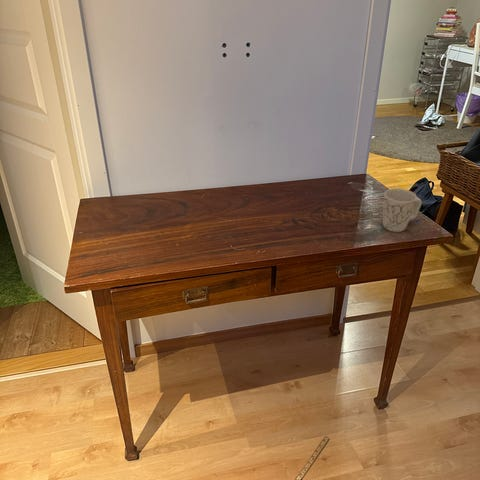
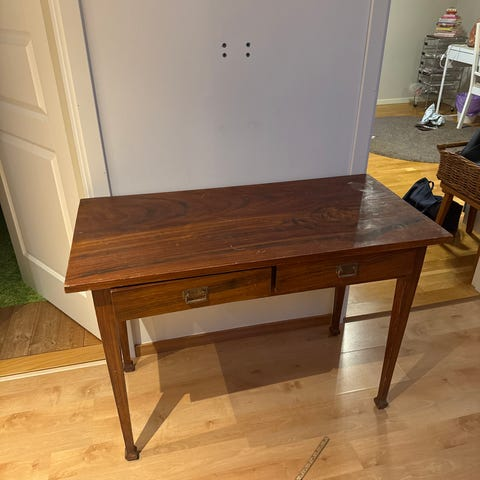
- mug [382,187,423,233]
